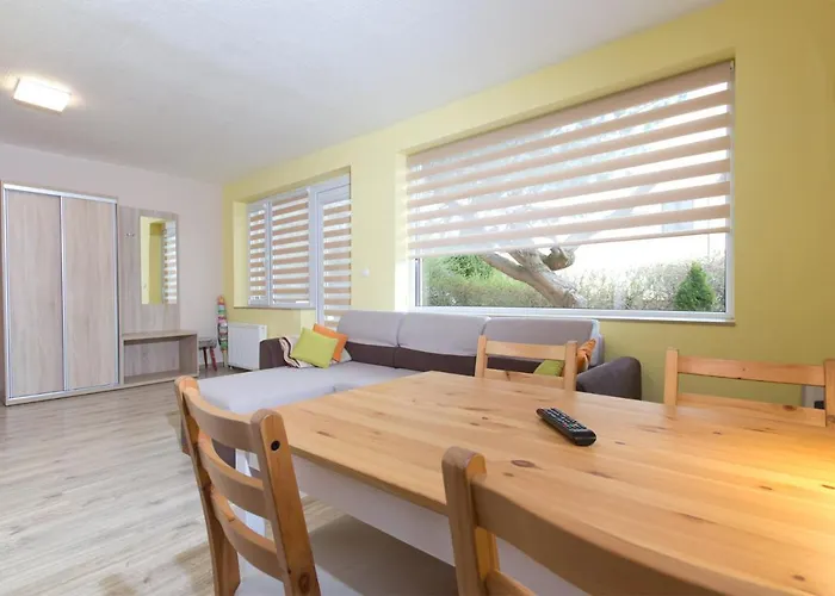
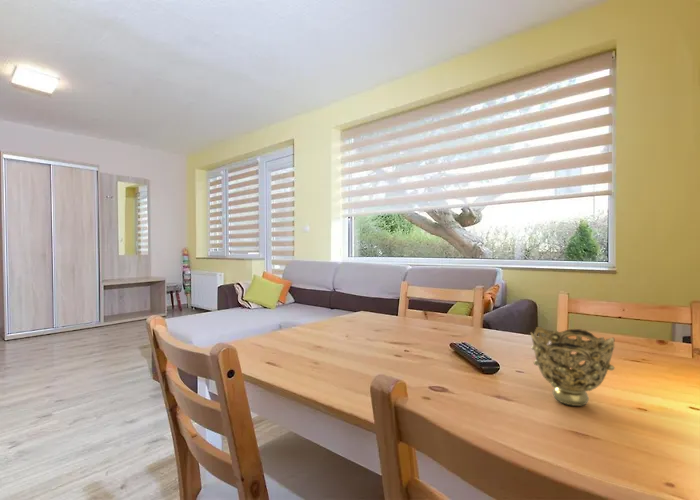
+ decorative bowl [530,326,616,407]
